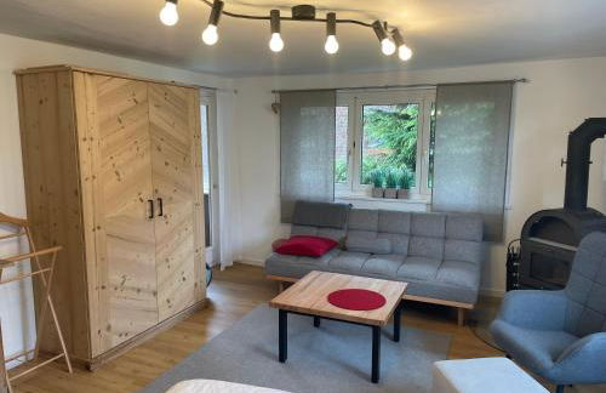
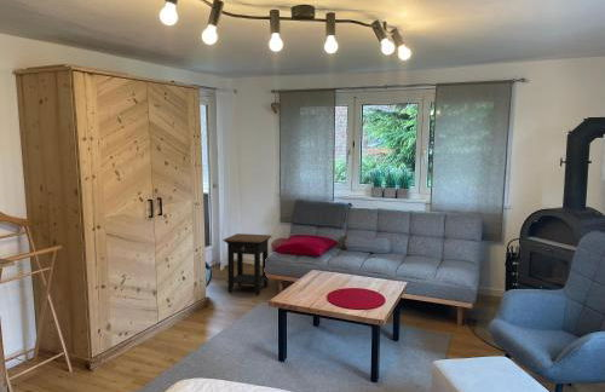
+ side table [221,232,273,296]
